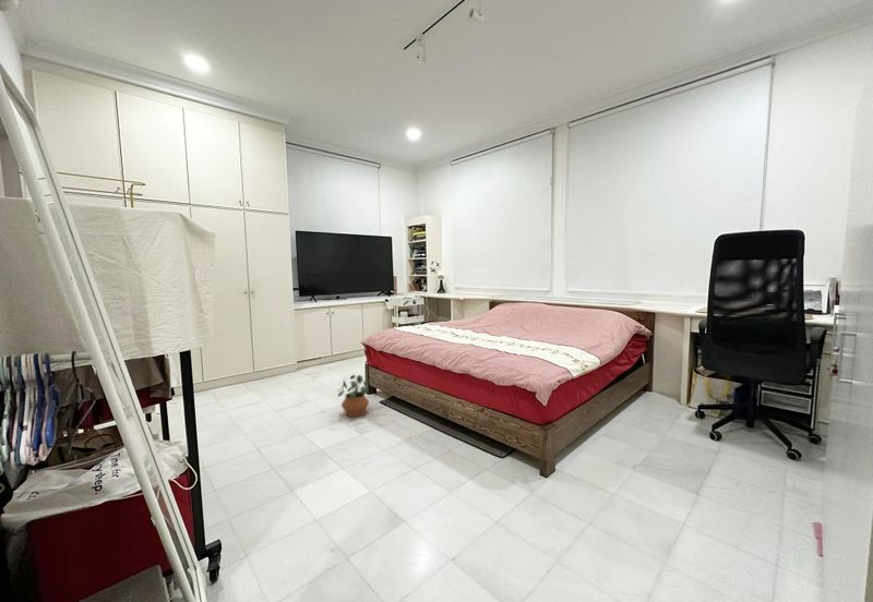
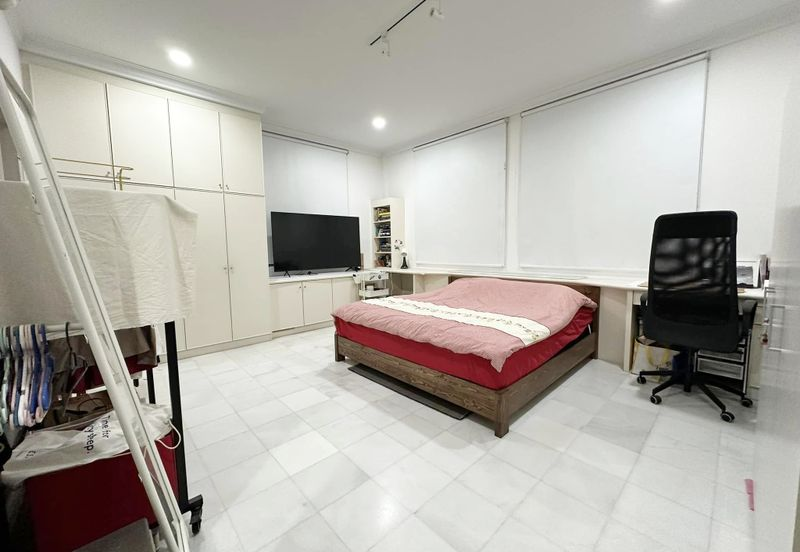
- potted plant [337,374,371,418]
